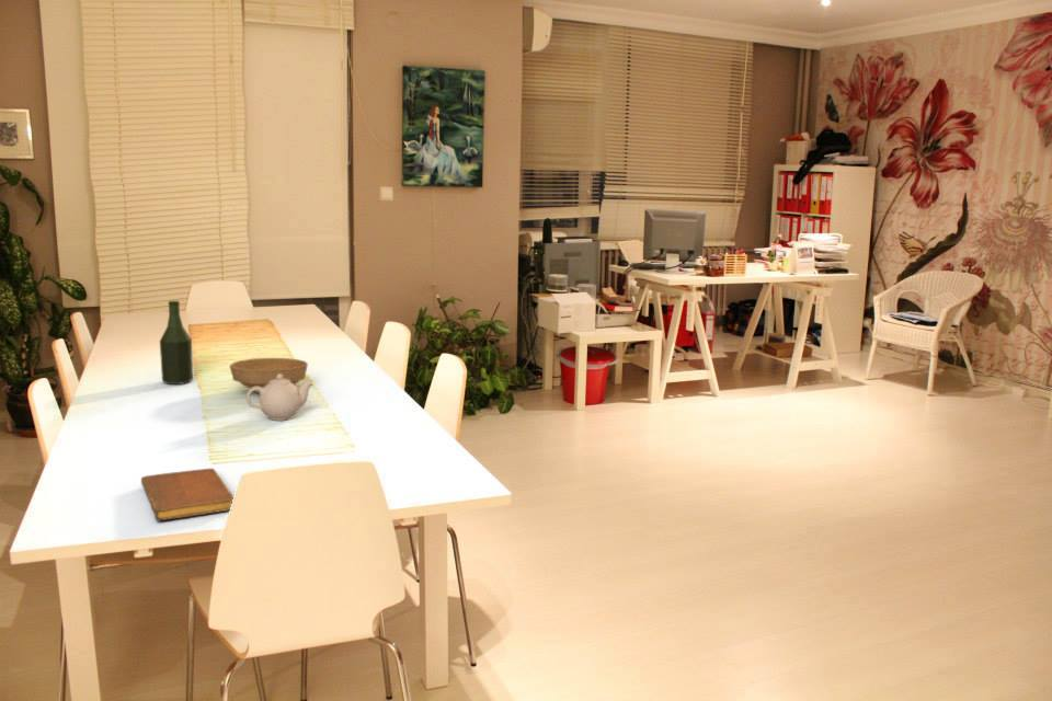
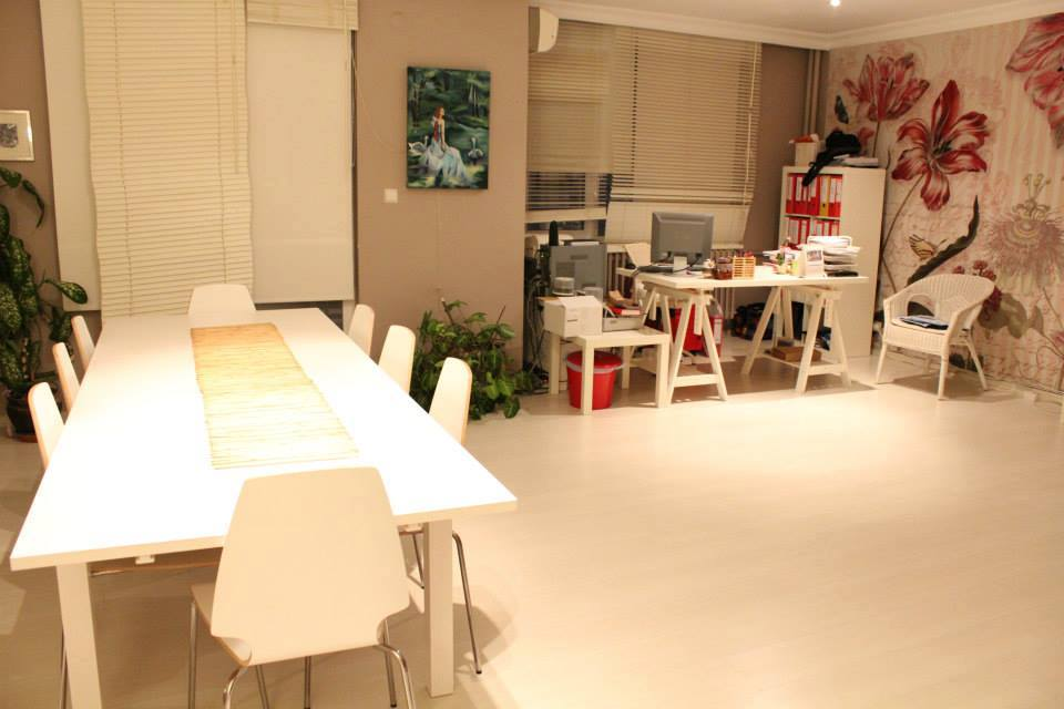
- bowl [229,357,309,395]
- notebook [140,468,235,521]
- bottle [159,300,194,386]
- teapot [245,375,315,422]
